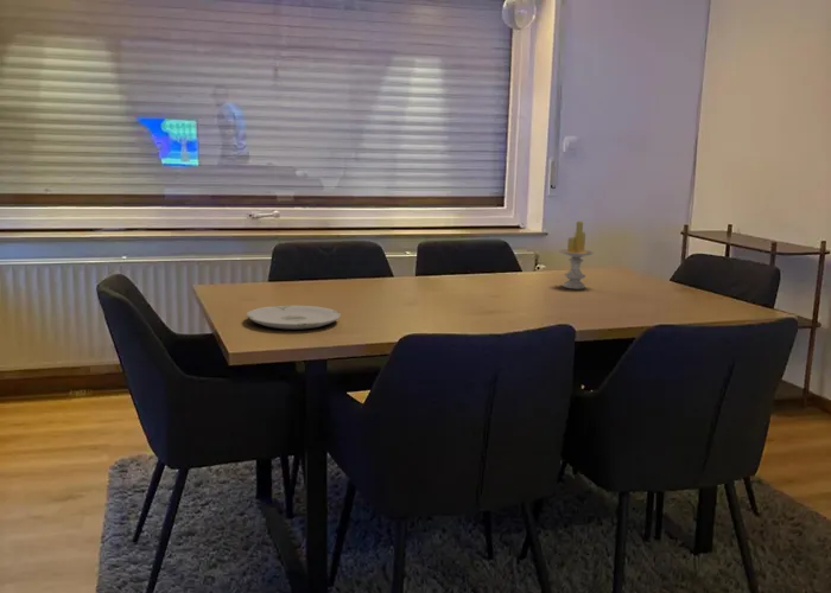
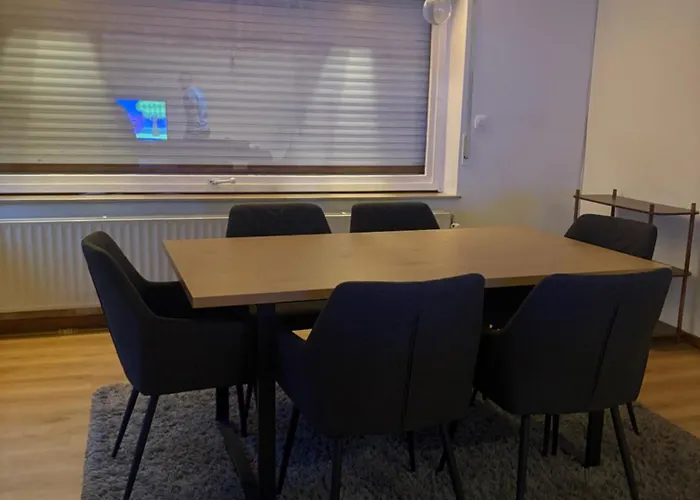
- plate [246,304,342,330]
- candle [558,219,595,291]
